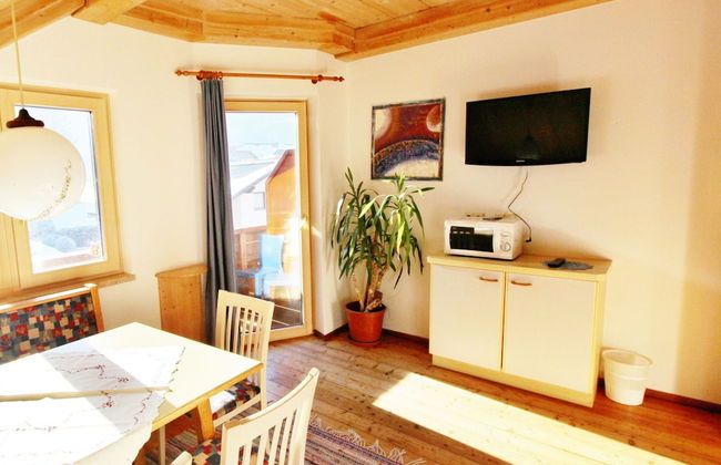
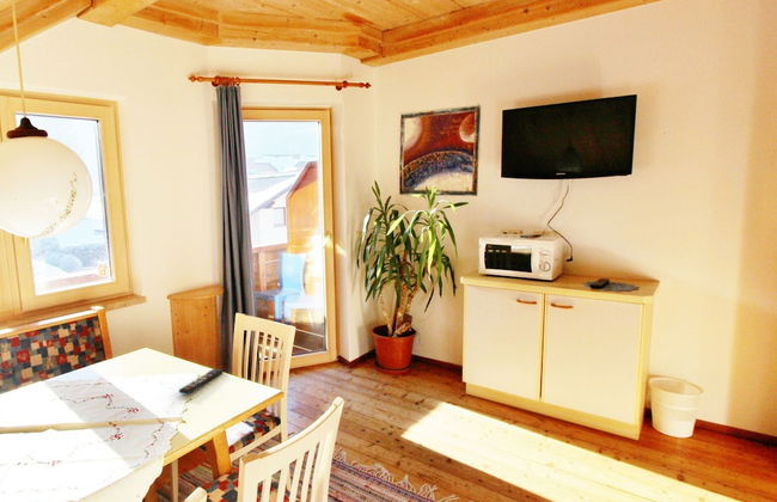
+ remote control [178,368,225,394]
